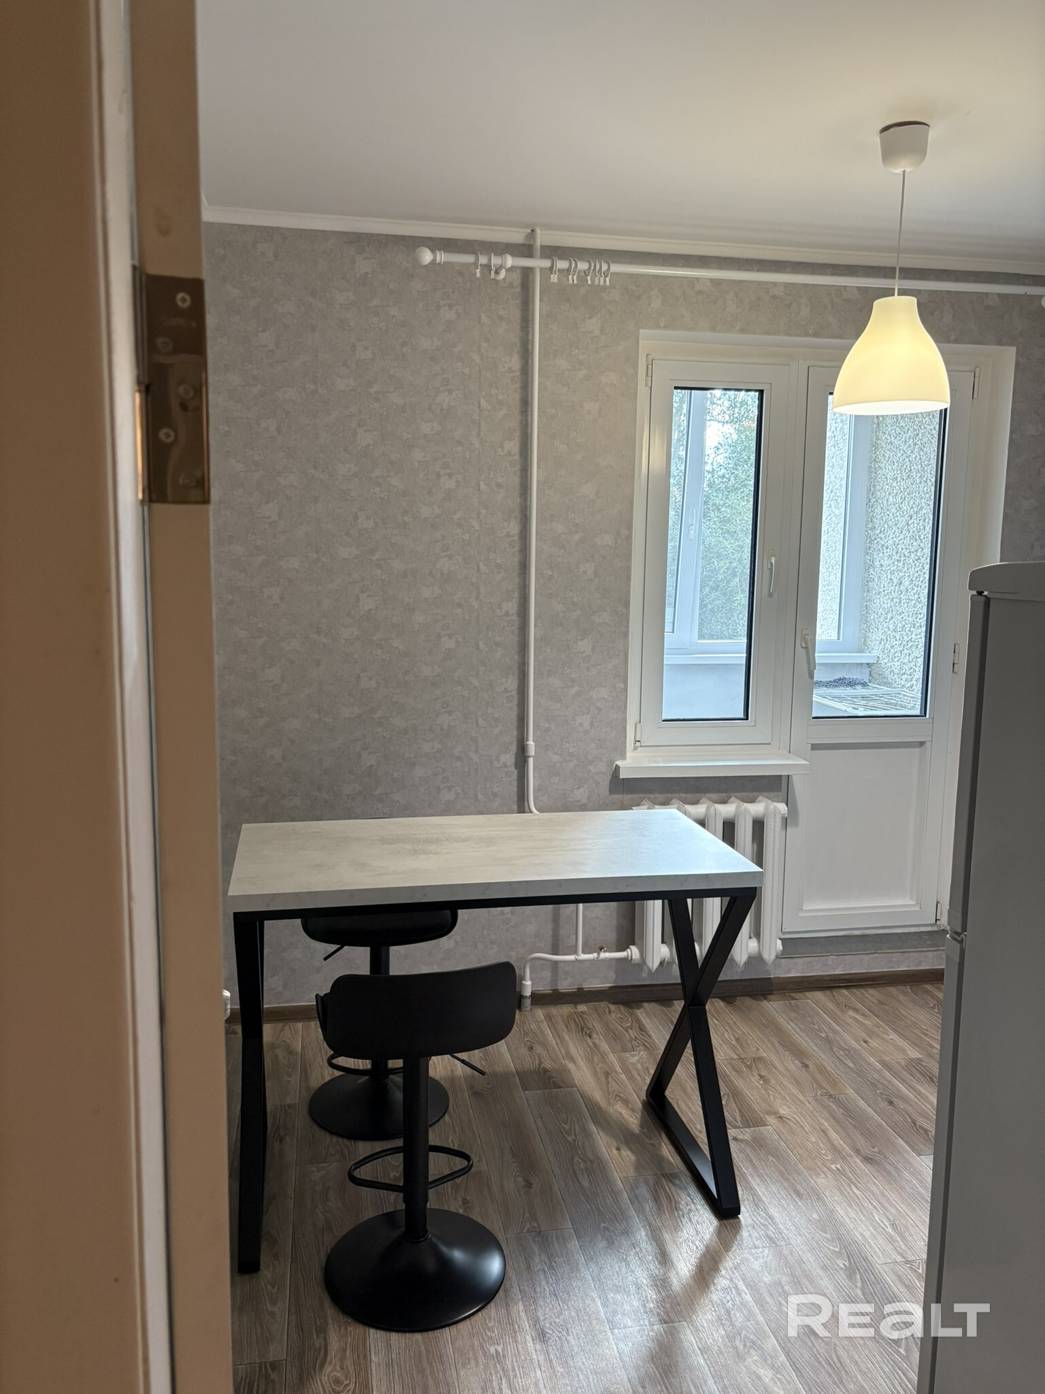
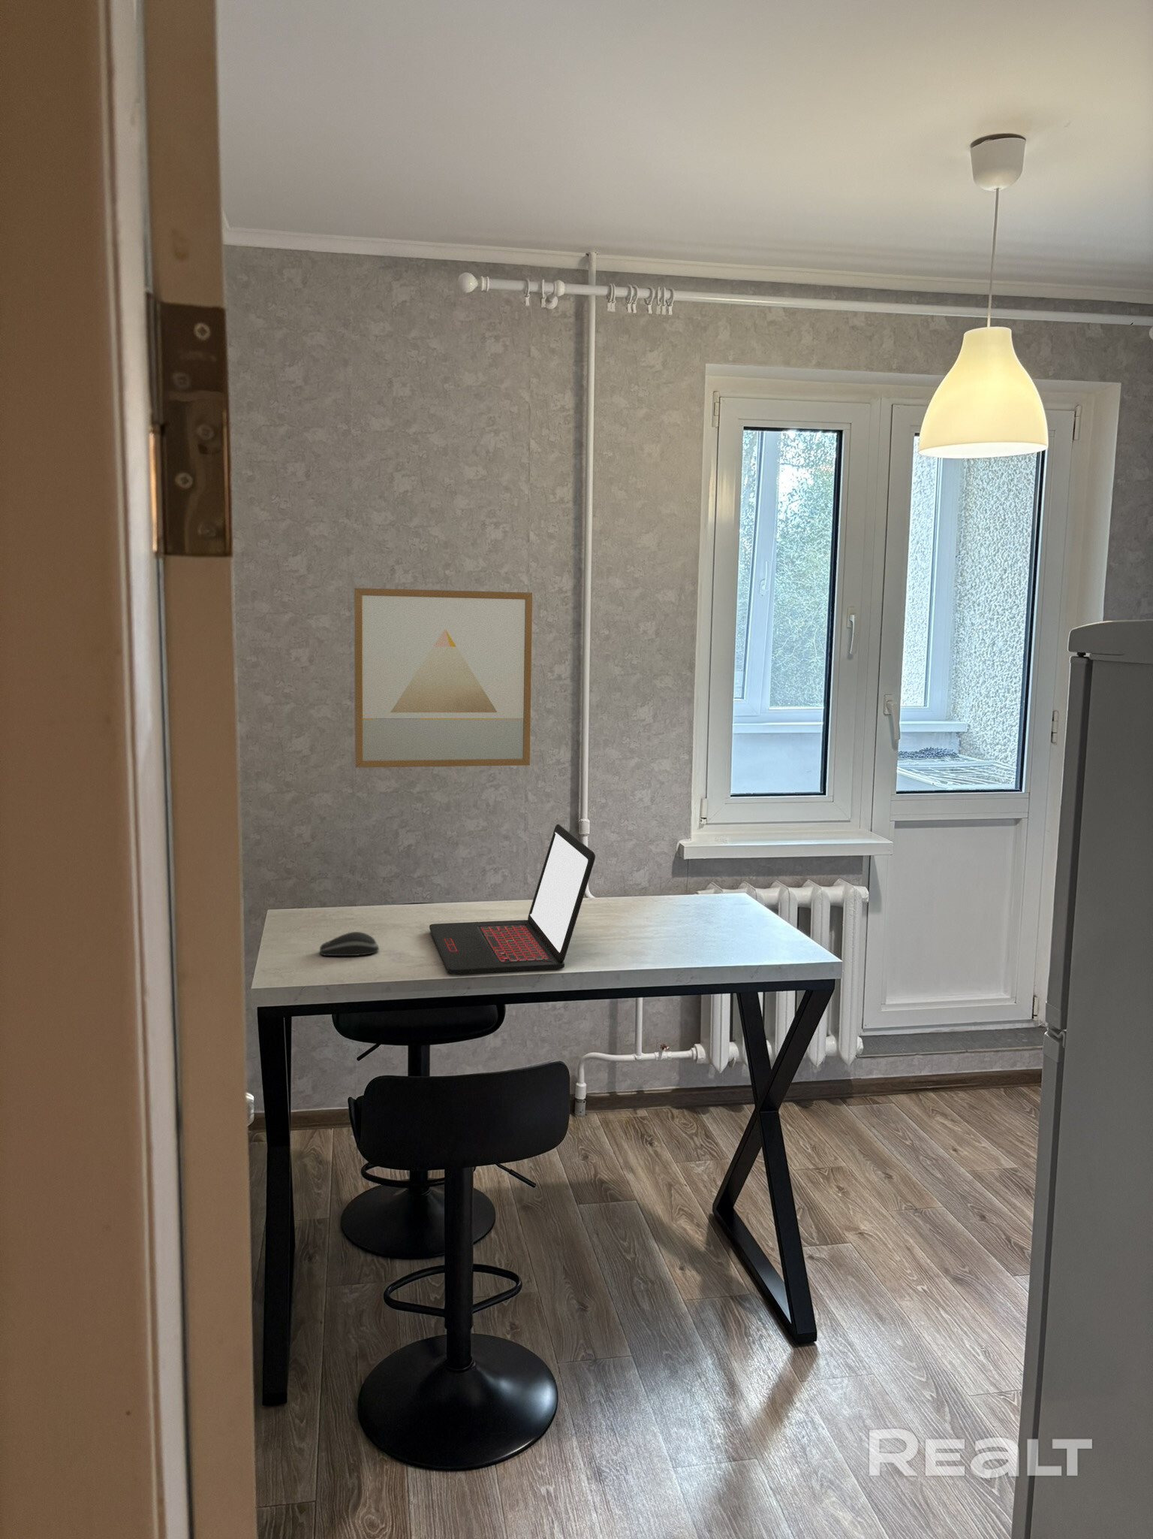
+ computer mouse [319,931,380,956]
+ wall art [354,587,533,768]
+ laptop [429,824,596,977]
